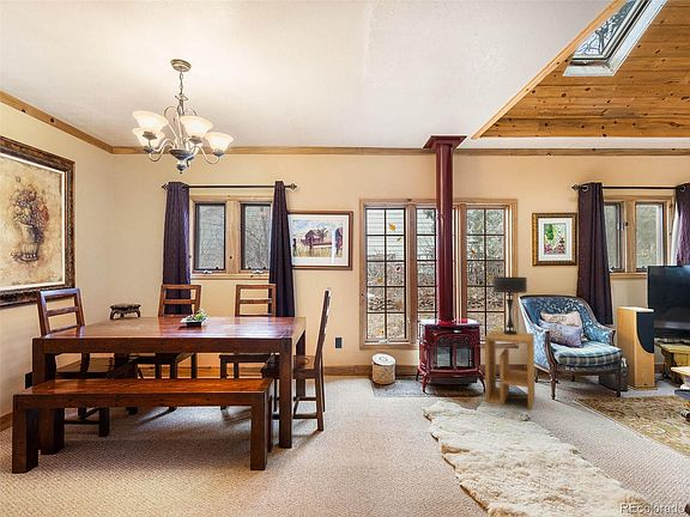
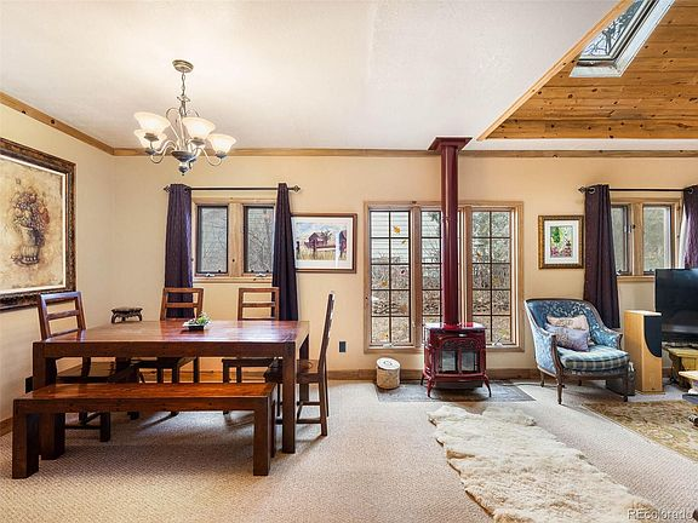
- table lamp [492,275,528,335]
- side table [484,329,535,410]
